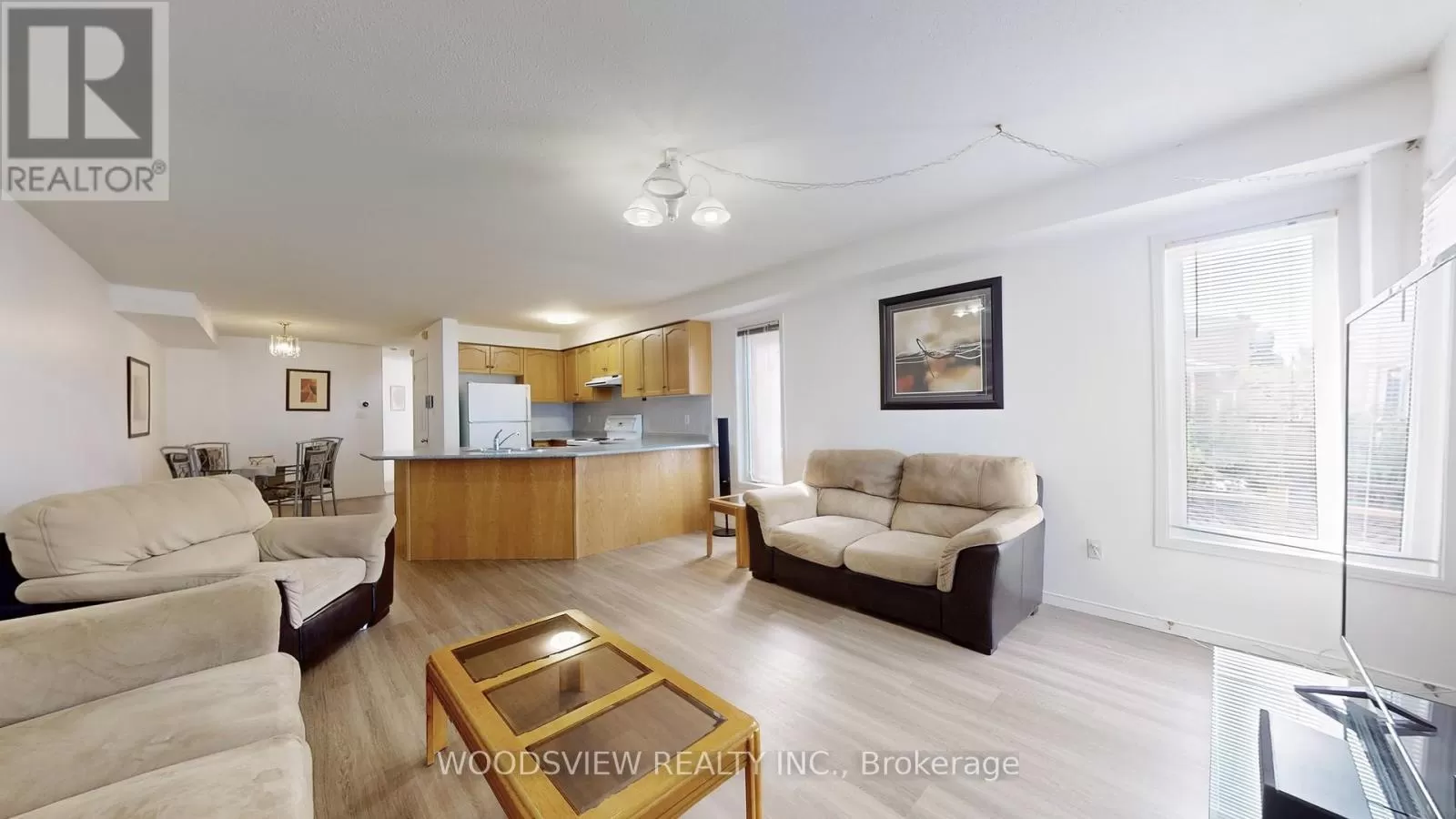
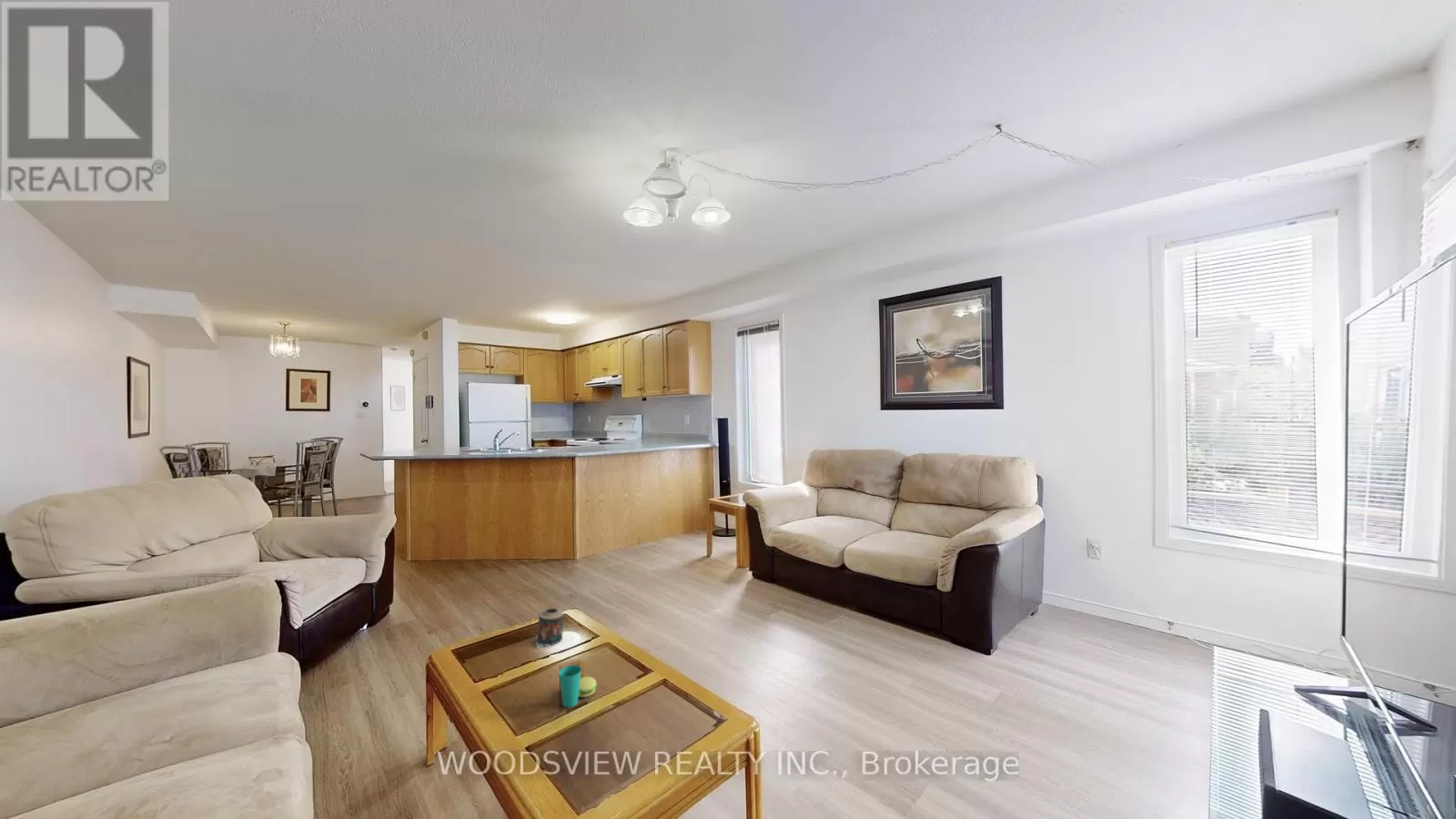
+ candle [535,607,565,649]
+ cup [558,664,598,708]
